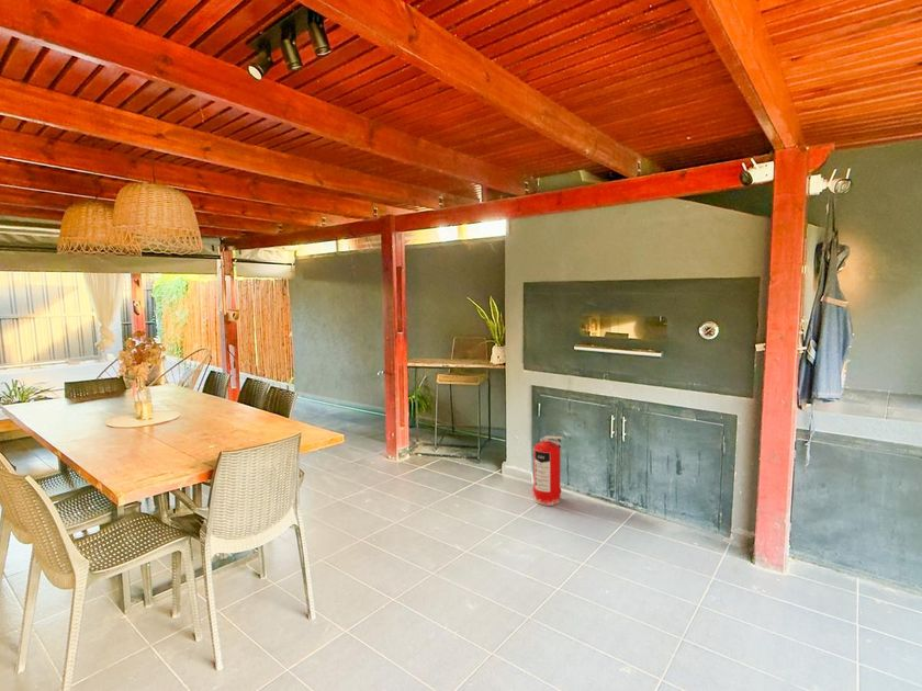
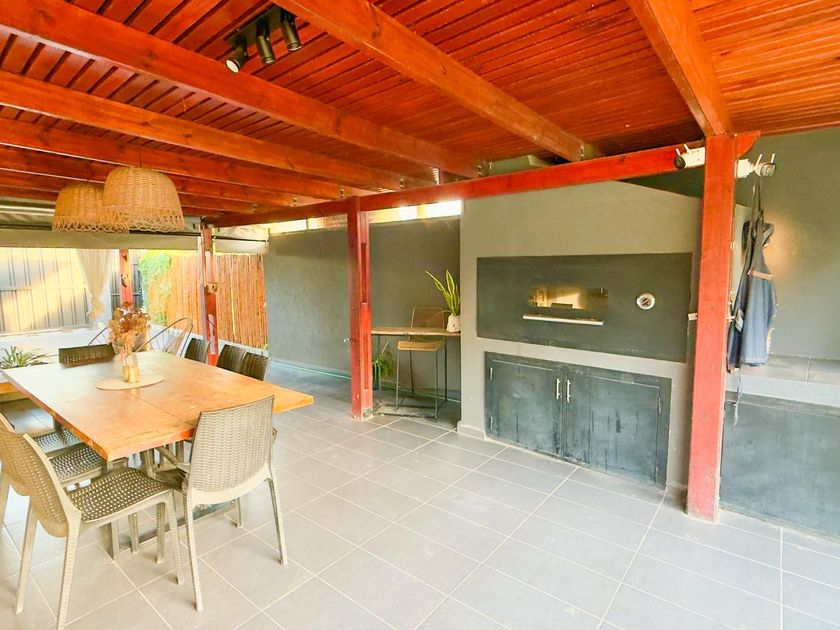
- fire extinguisher [532,434,565,507]
